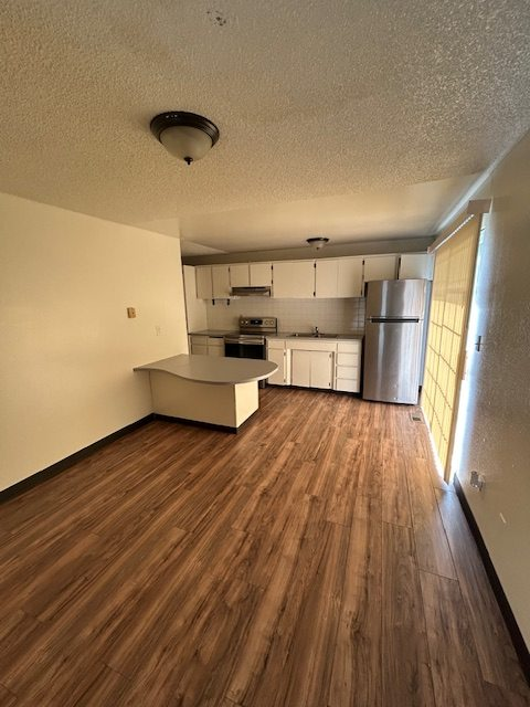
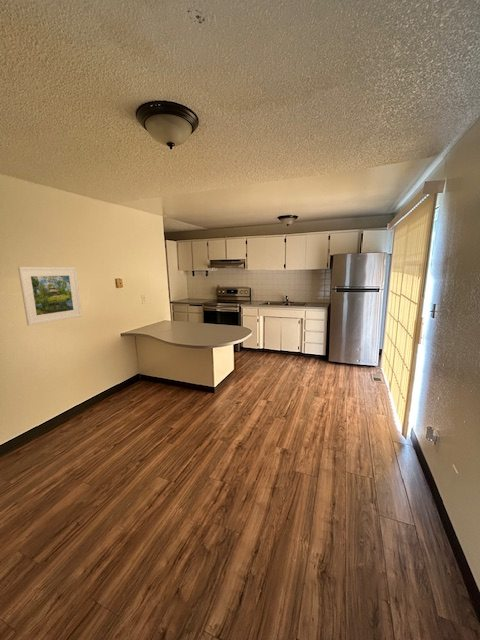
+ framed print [17,266,83,326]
